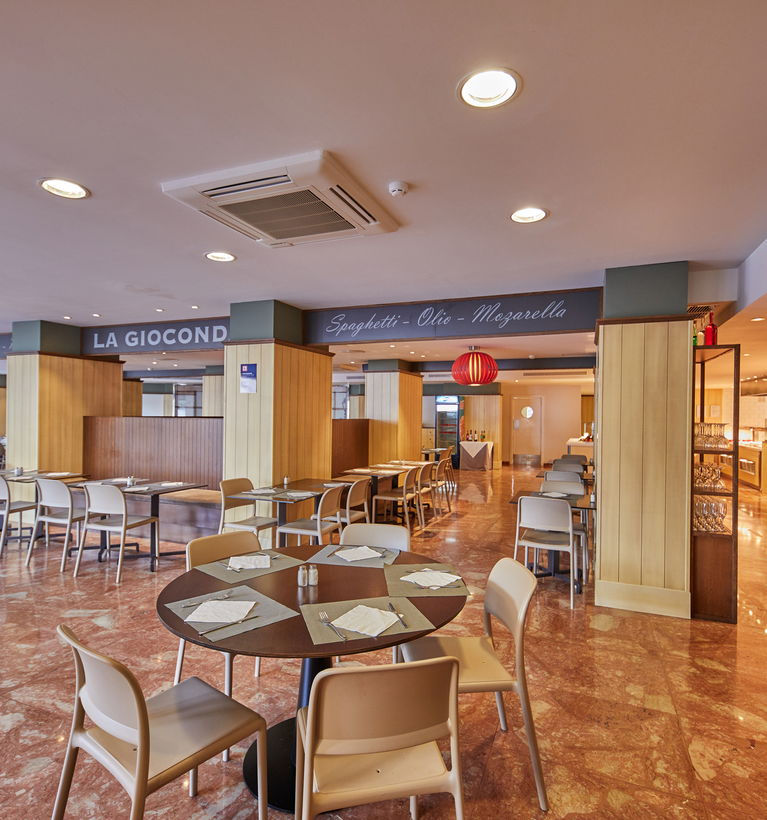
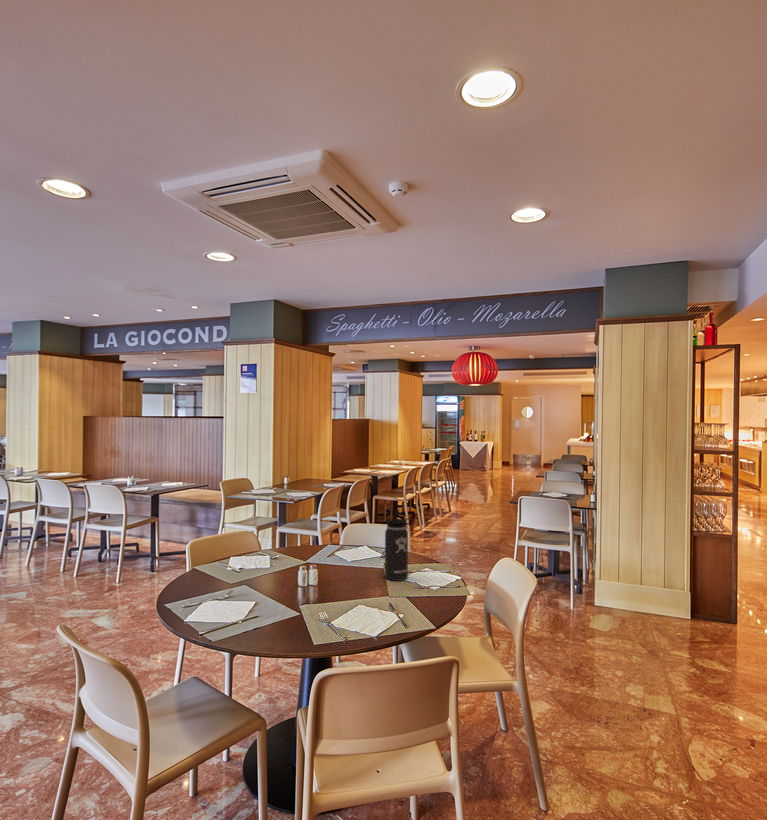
+ thermos bottle [384,509,413,582]
